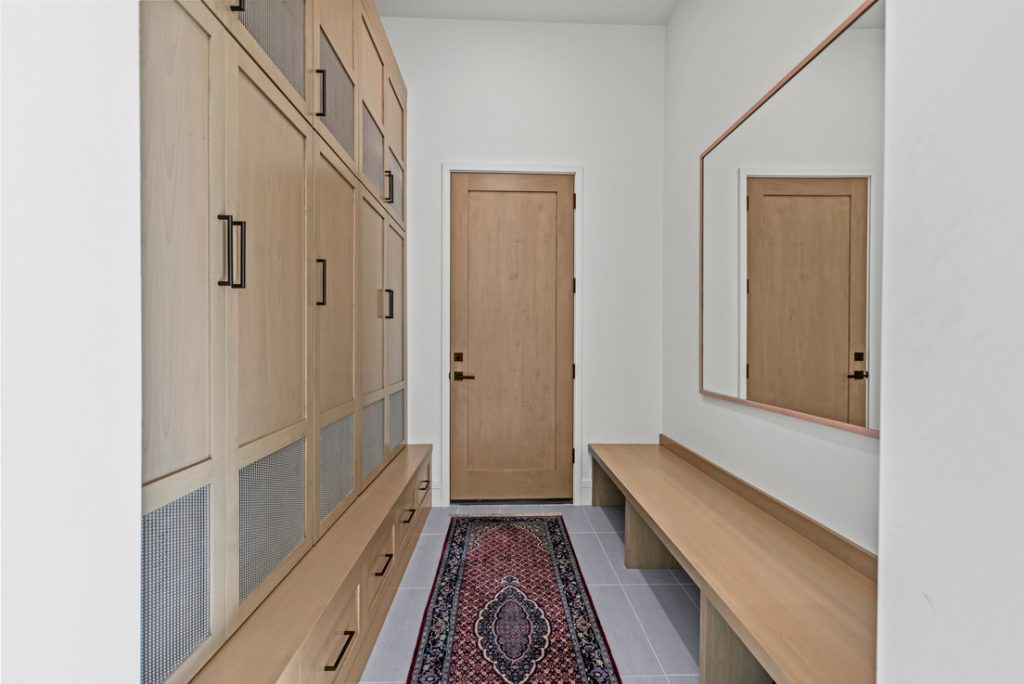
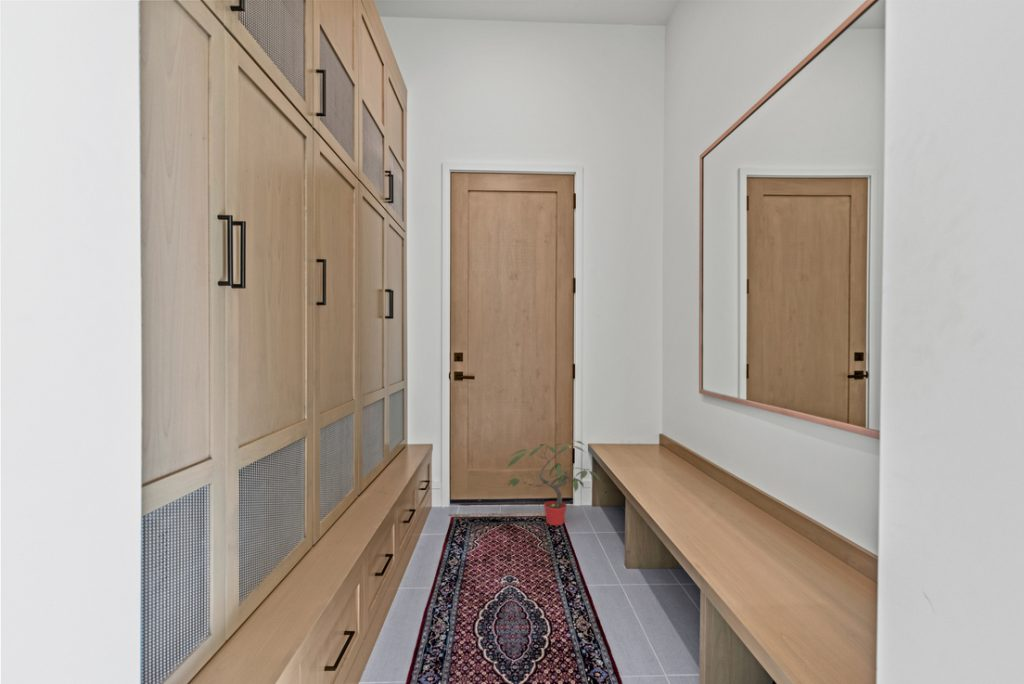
+ potted plant [503,439,602,526]
